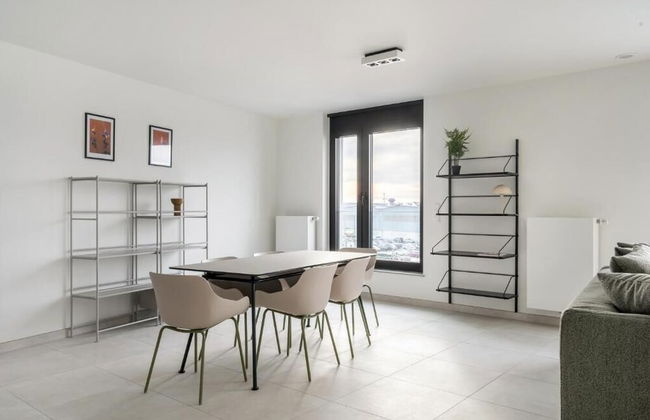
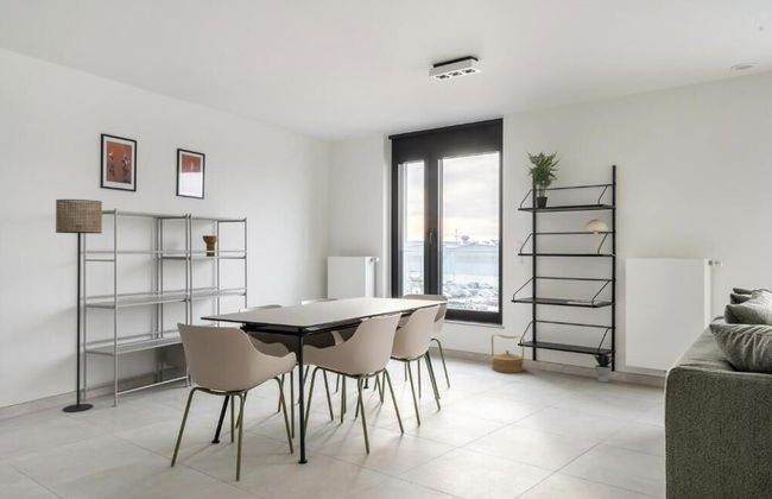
+ basket [491,333,526,373]
+ floor lamp [55,198,103,413]
+ potted plant [593,354,616,383]
